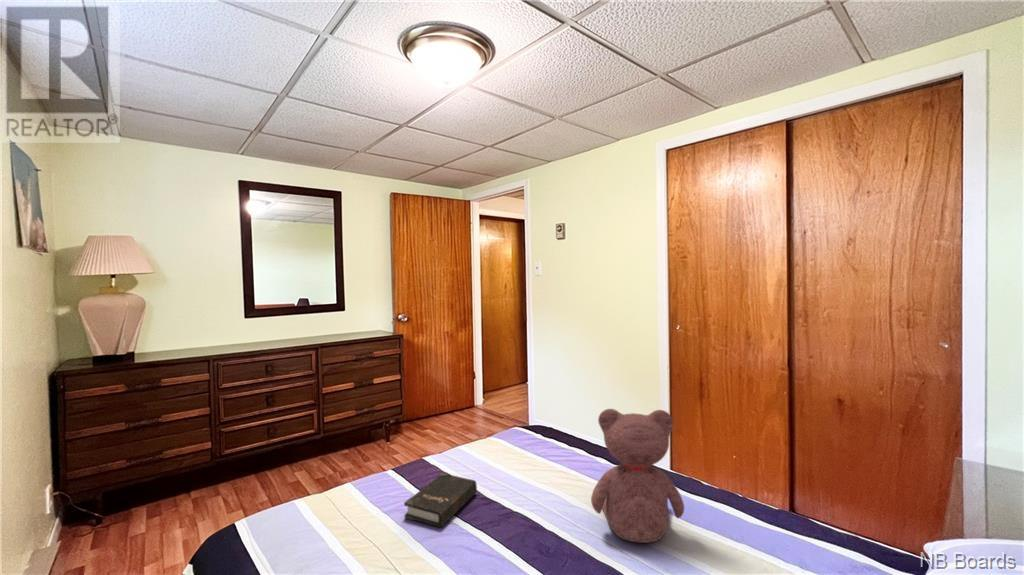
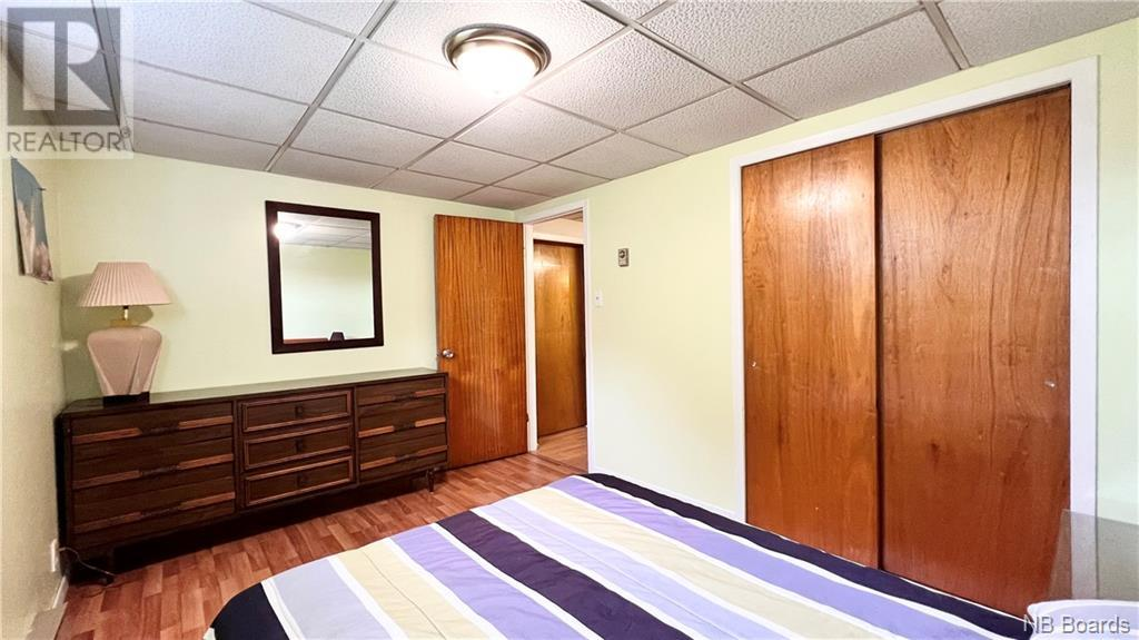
- teddy bear [590,408,685,544]
- hardback book [403,472,478,529]
